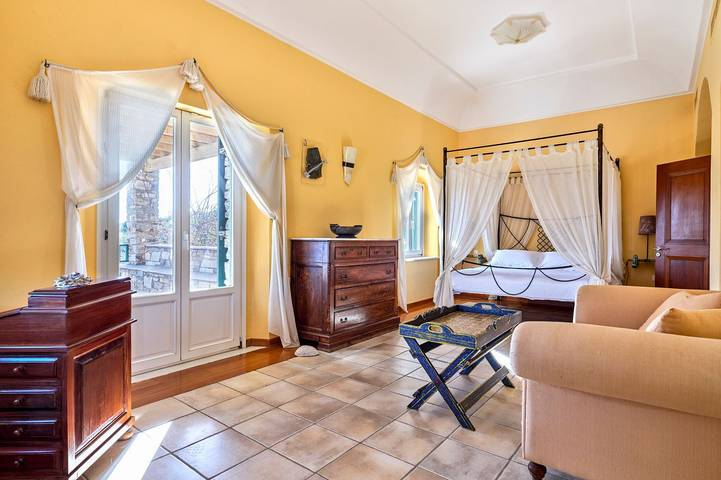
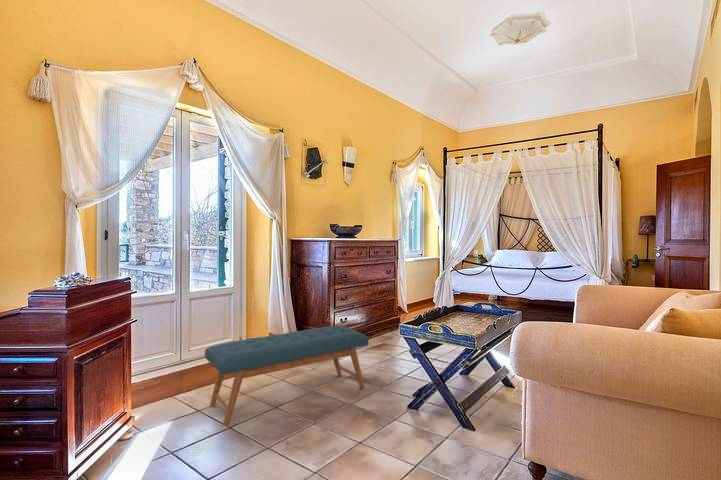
+ bench [204,325,370,427]
